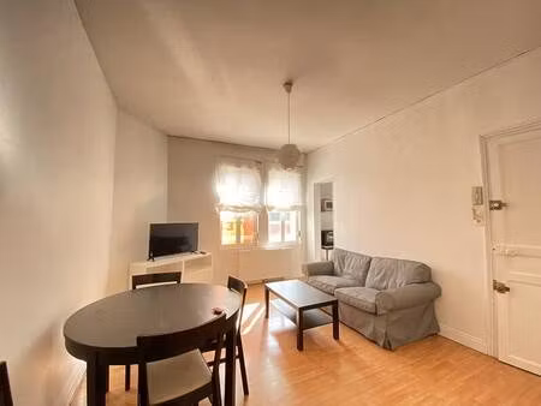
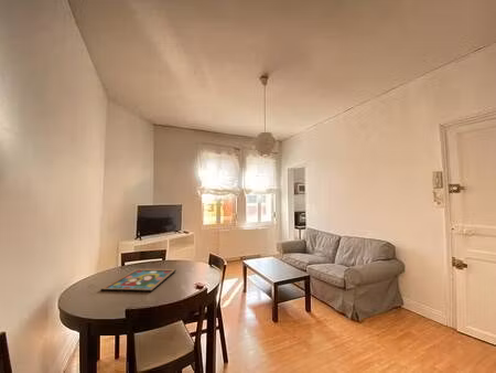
+ framed painting [99,268,177,294]
